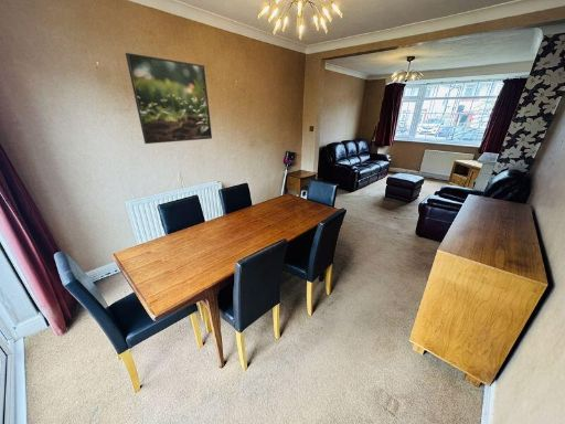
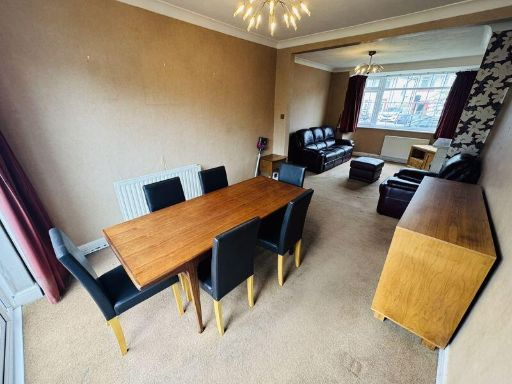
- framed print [125,52,213,145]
